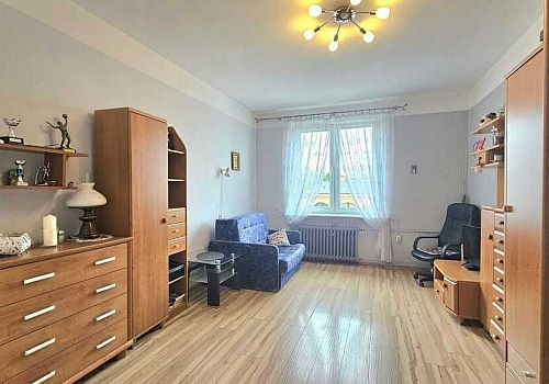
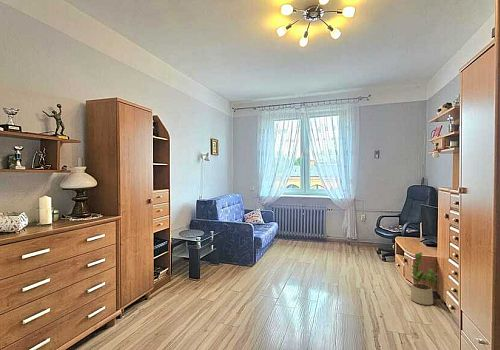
+ potted plant [410,251,442,306]
